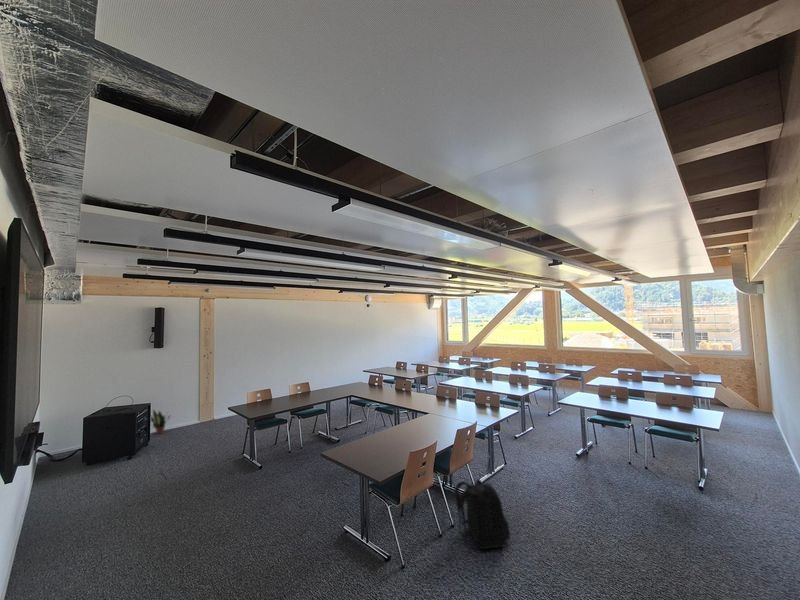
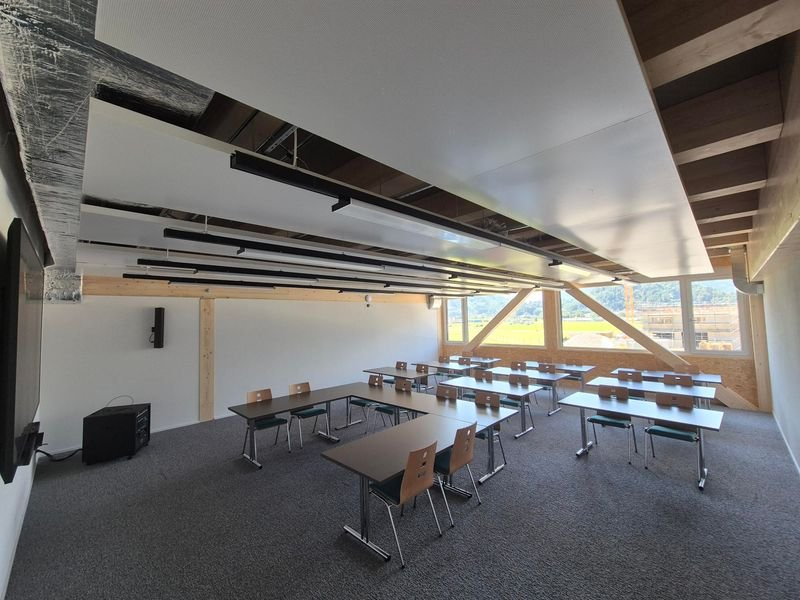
- backpack [454,478,511,550]
- potted plant [150,408,171,435]
